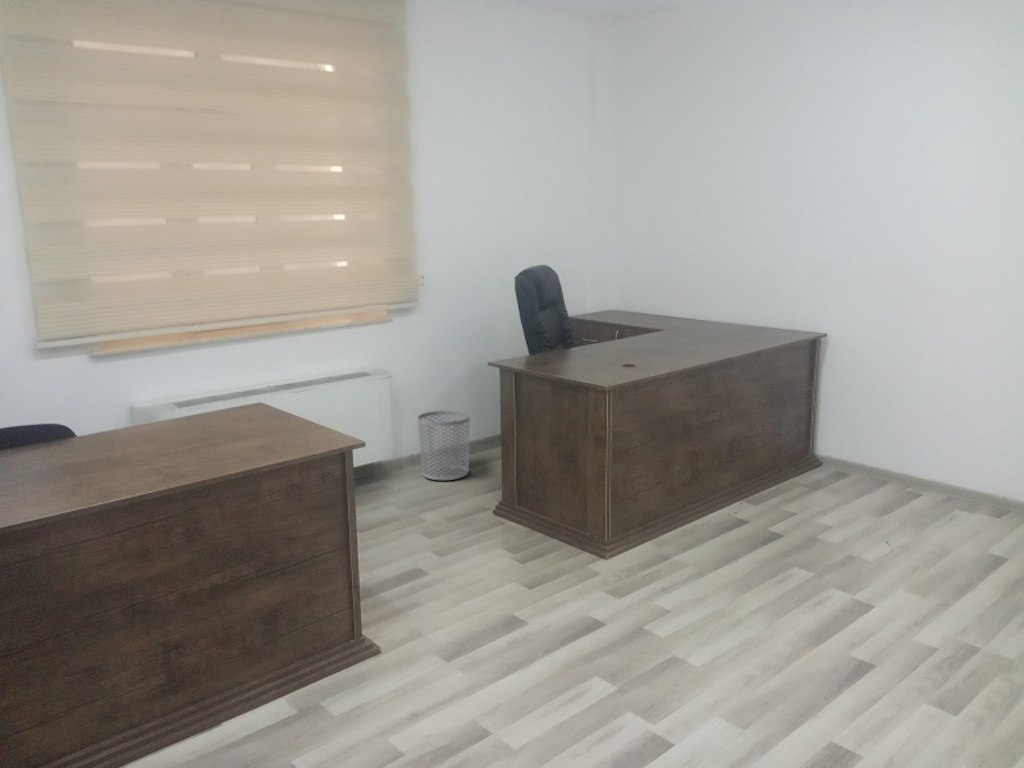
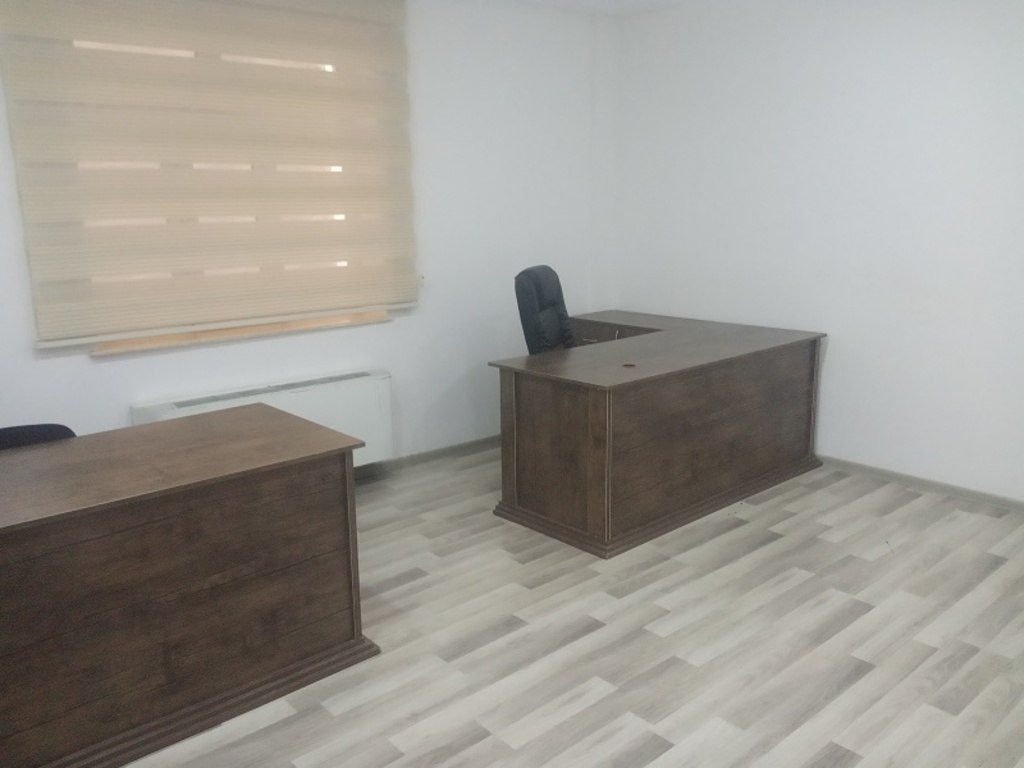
- waste bin [417,410,471,481]
